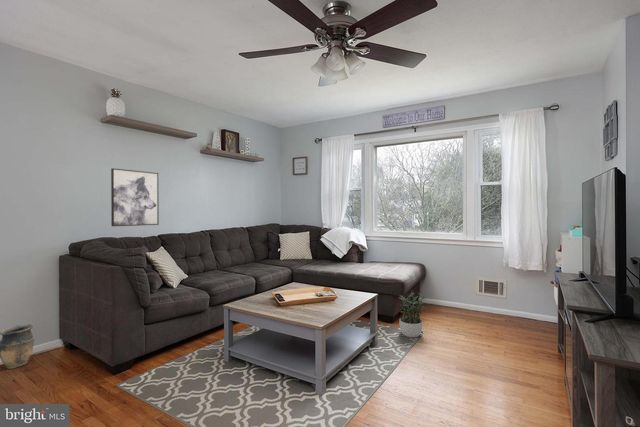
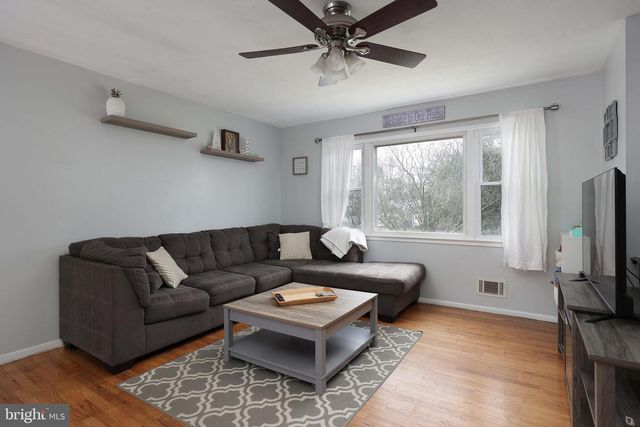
- vase [0,323,35,370]
- potted plant [398,290,427,338]
- wall art [110,167,160,227]
